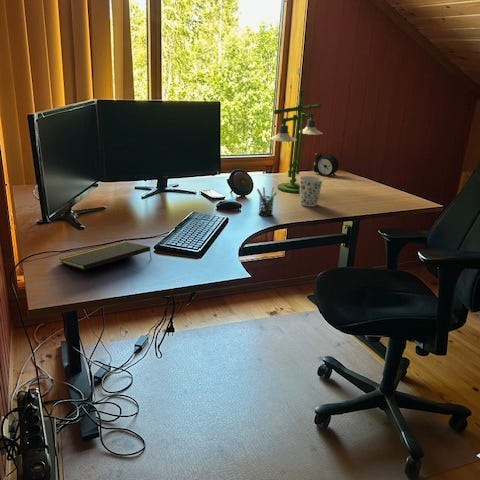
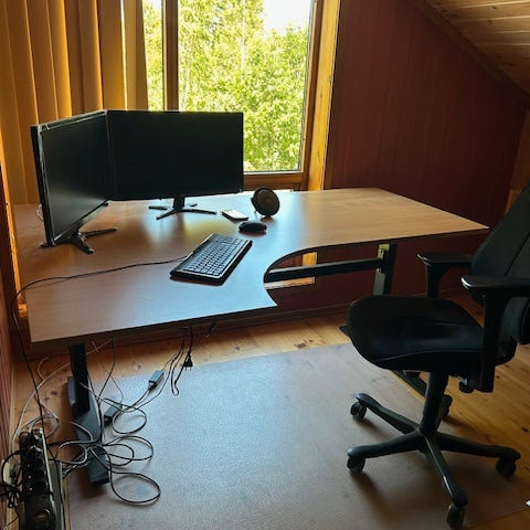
- notepad [58,241,153,271]
- desk lamp [269,87,324,194]
- pen holder [256,186,278,217]
- cup [298,175,324,208]
- alarm clock [312,152,339,177]
